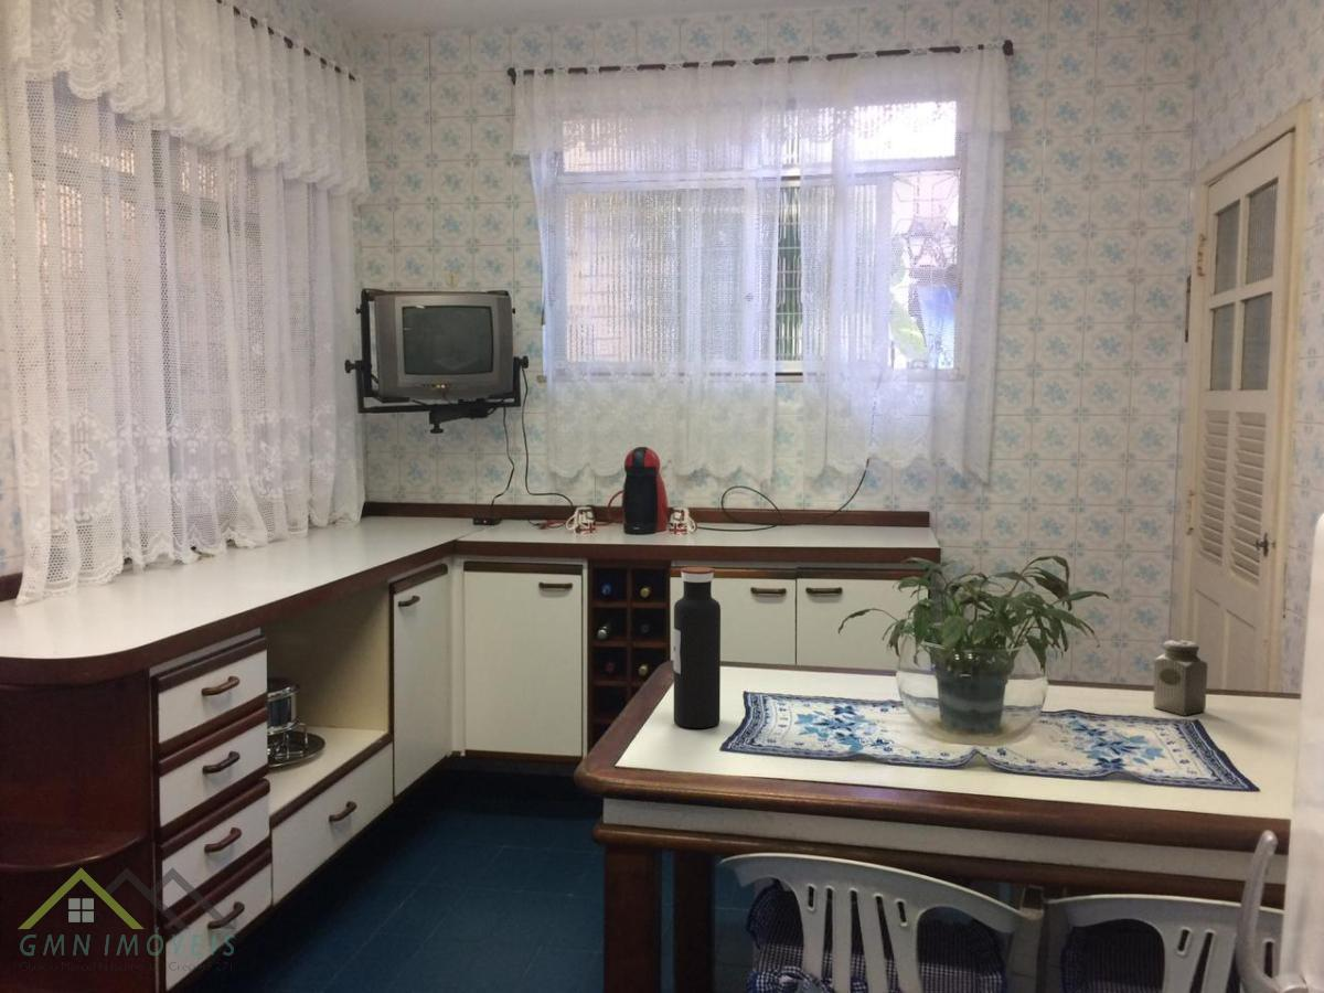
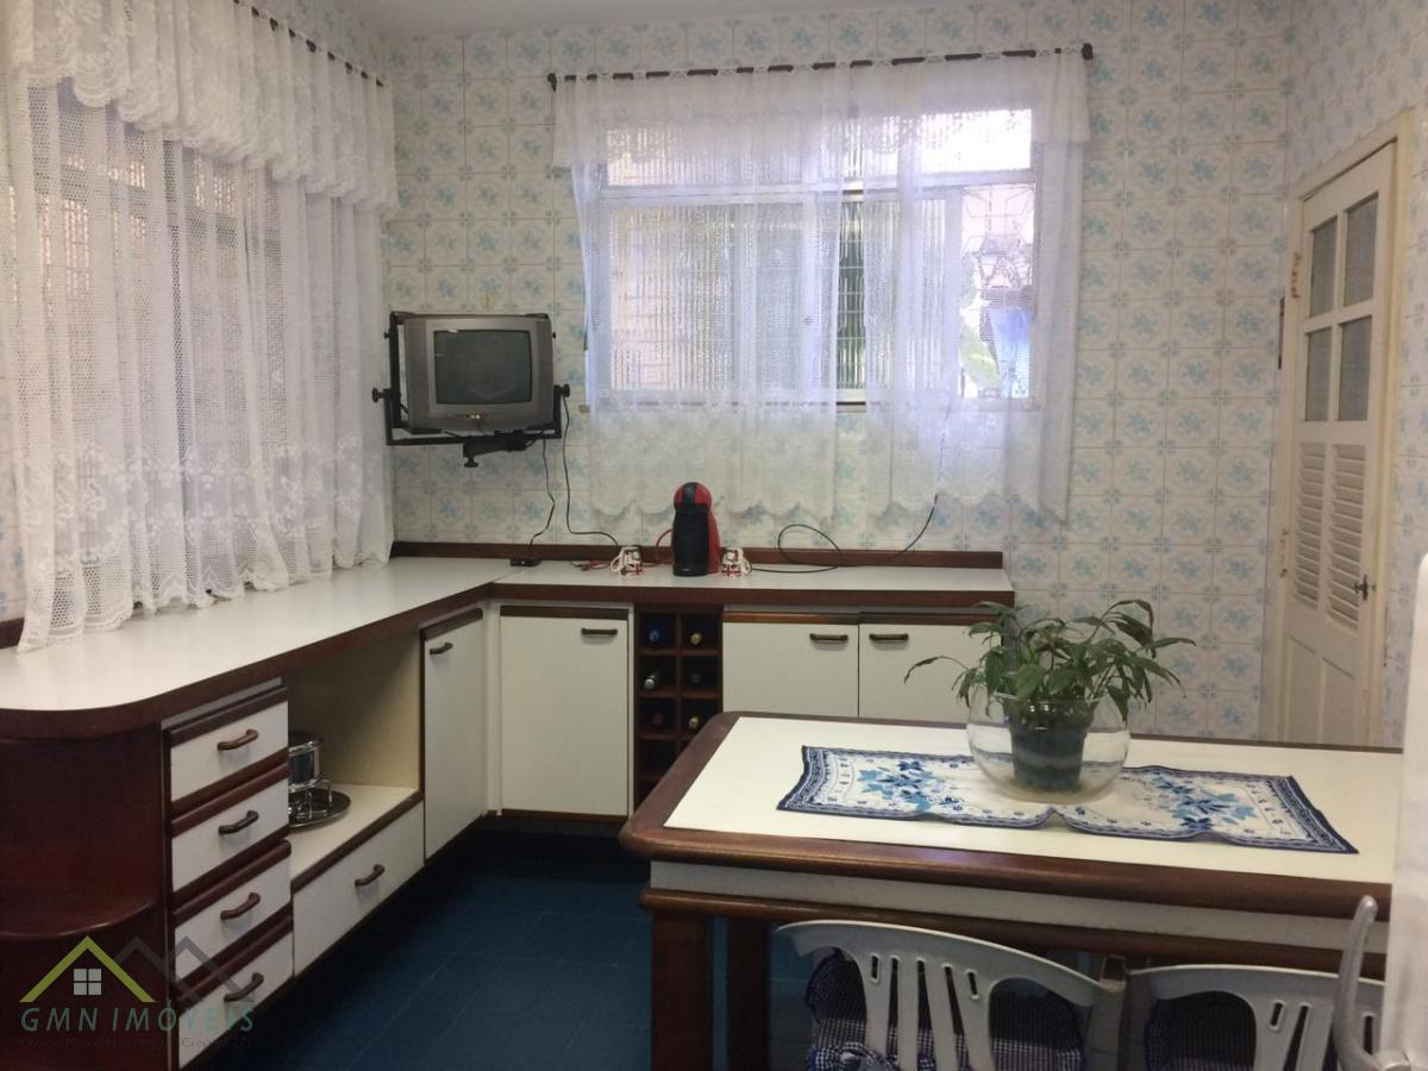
- water bottle [673,566,722,729]
- salt shaker [1152,639,1209,716]
